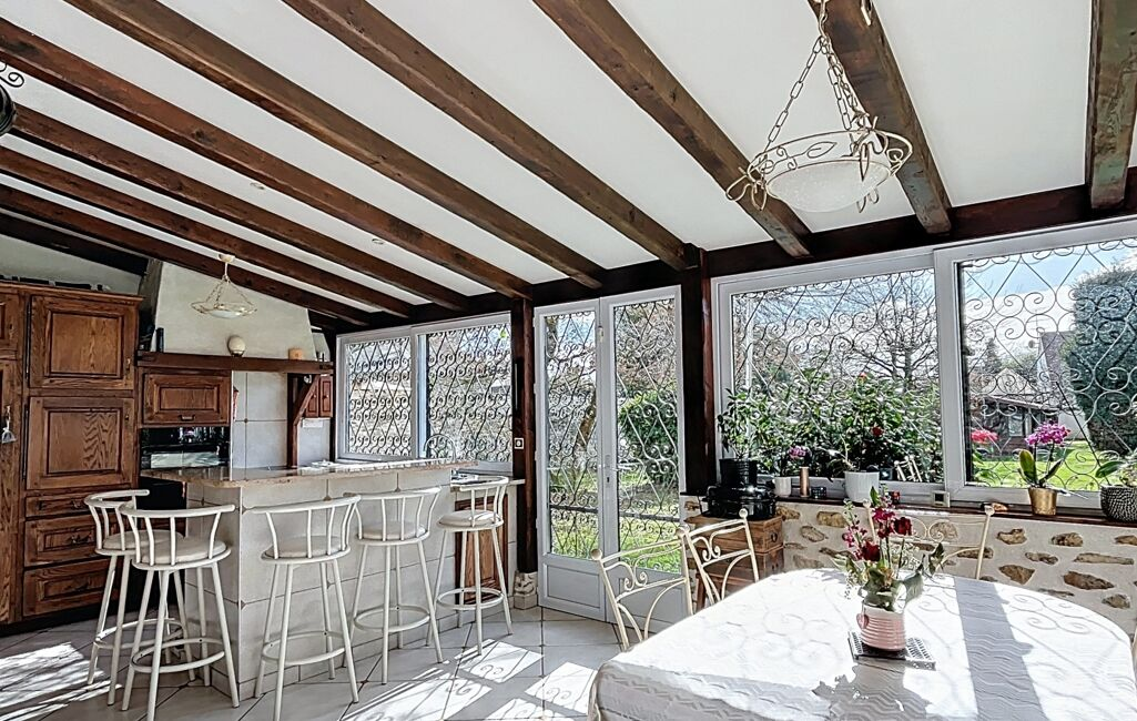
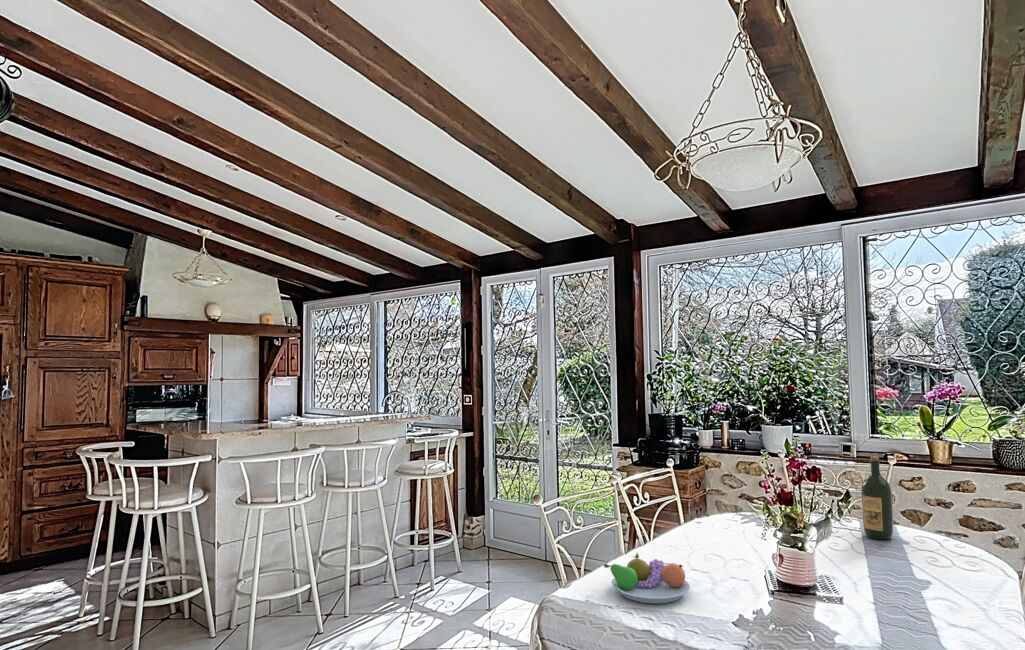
+ fruit bowl [603,552,691,605]
+ wine bottle [860,455,894,540]
